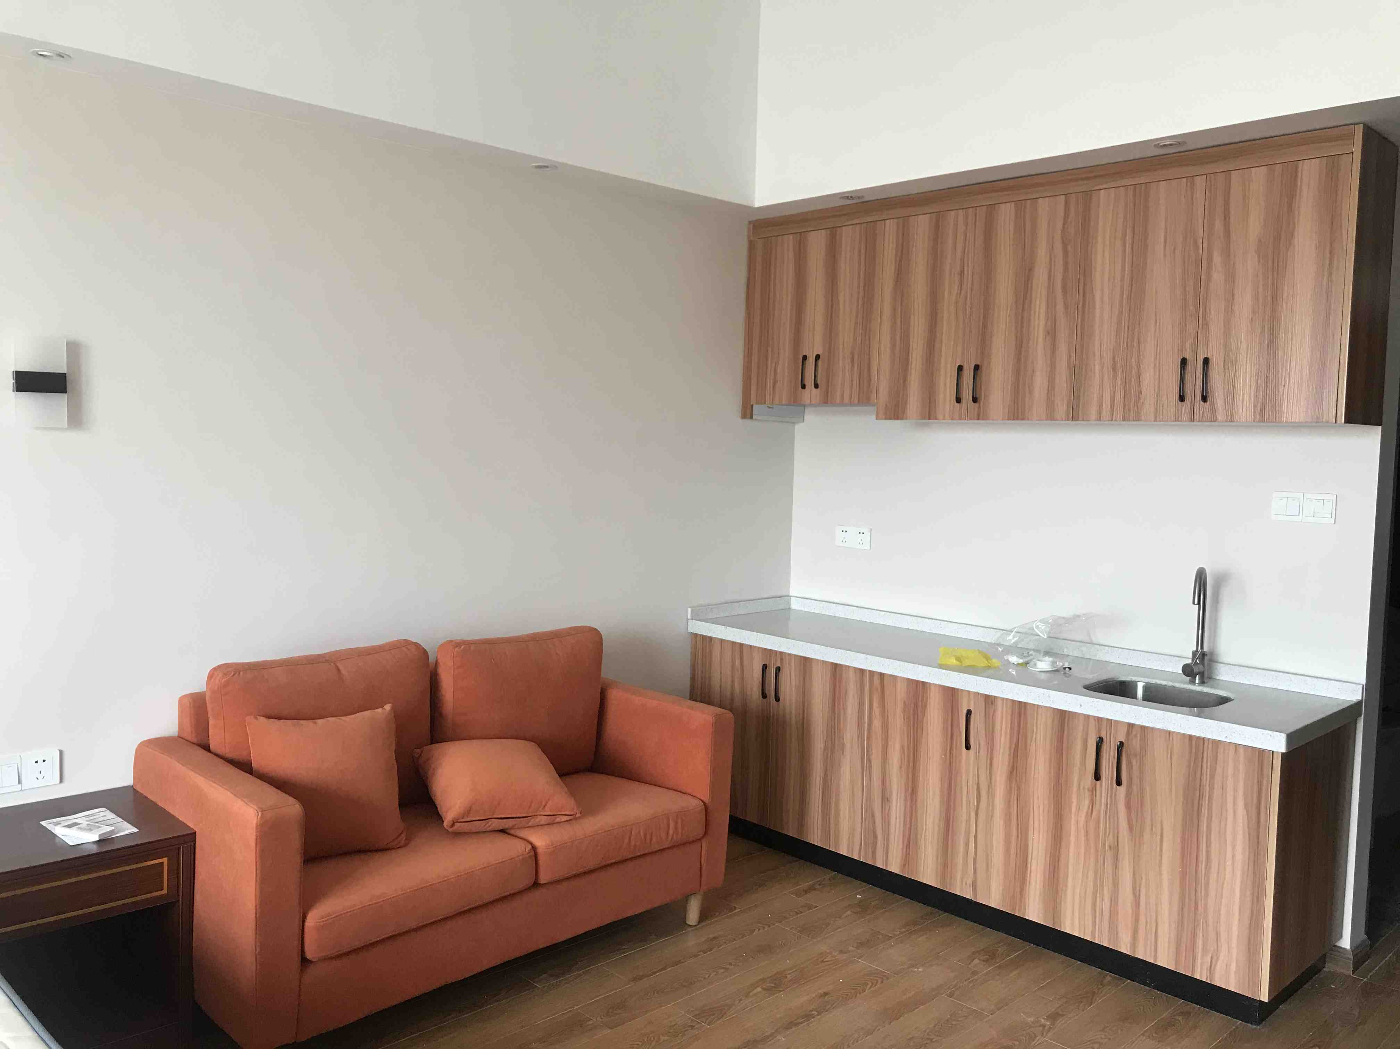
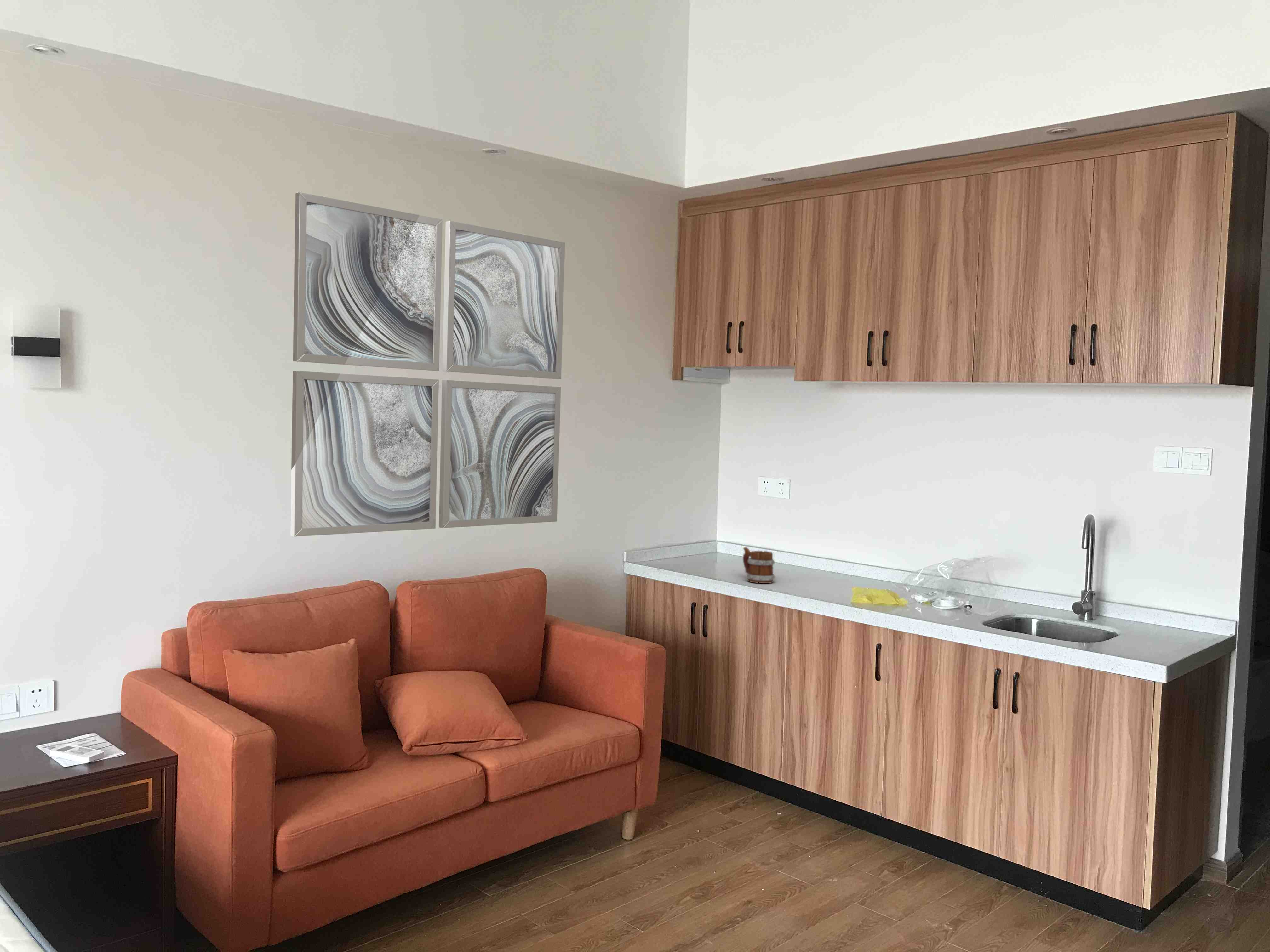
+ mug [742,547,776,584]
+ wall art [290,192,565,537]
